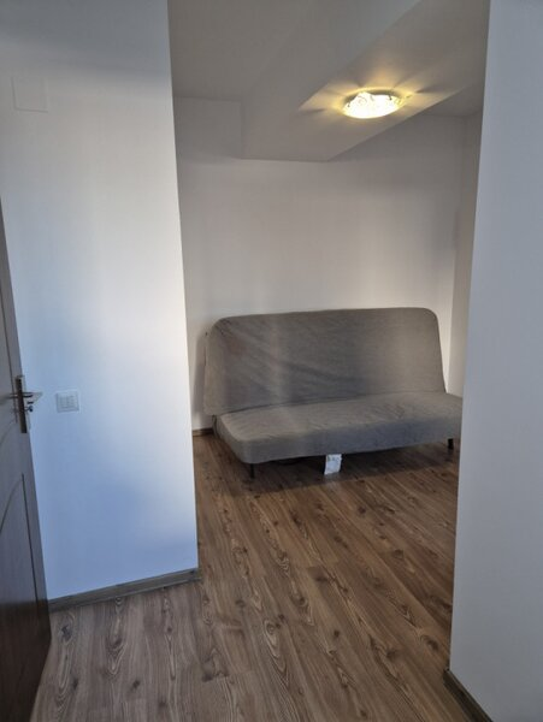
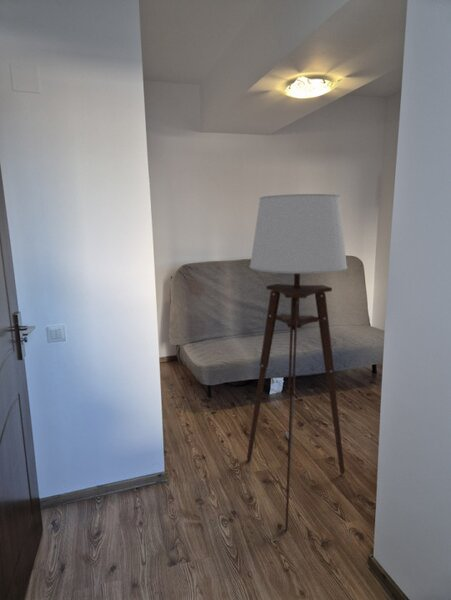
+ floor lamp [246,193,349,531]
